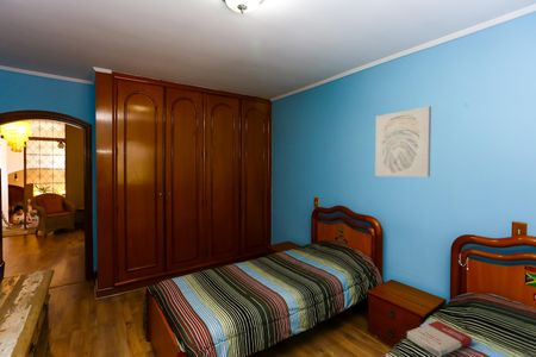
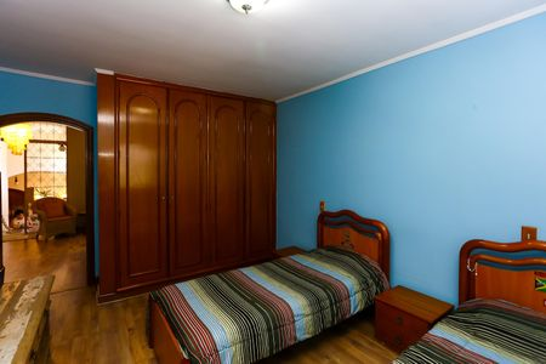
- book [406,320,473,357]
- wall art [374,105,432,178]
